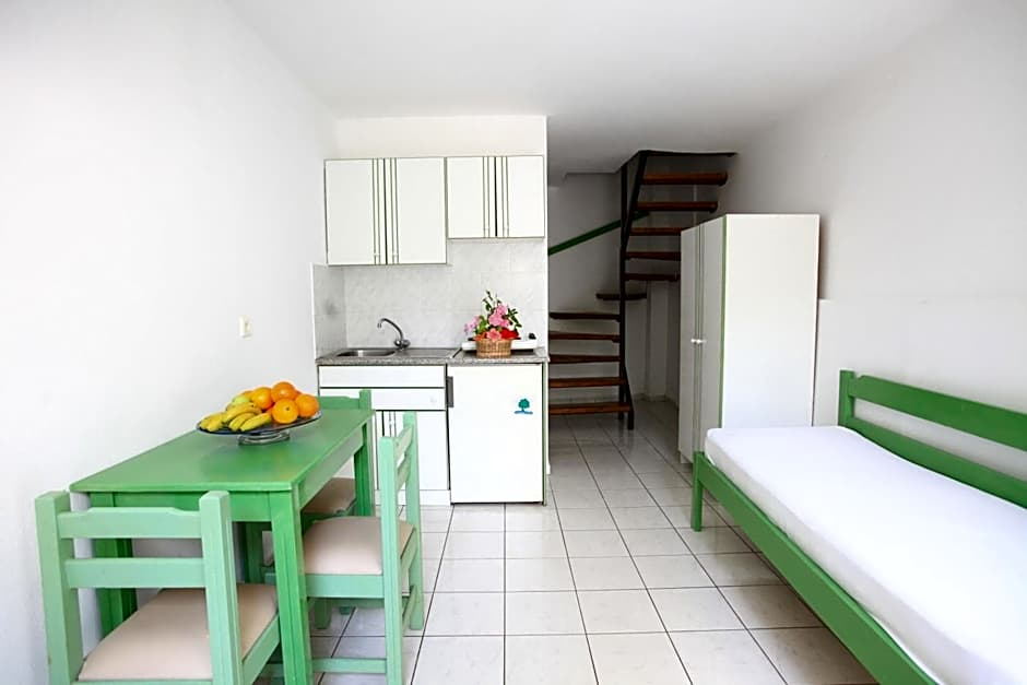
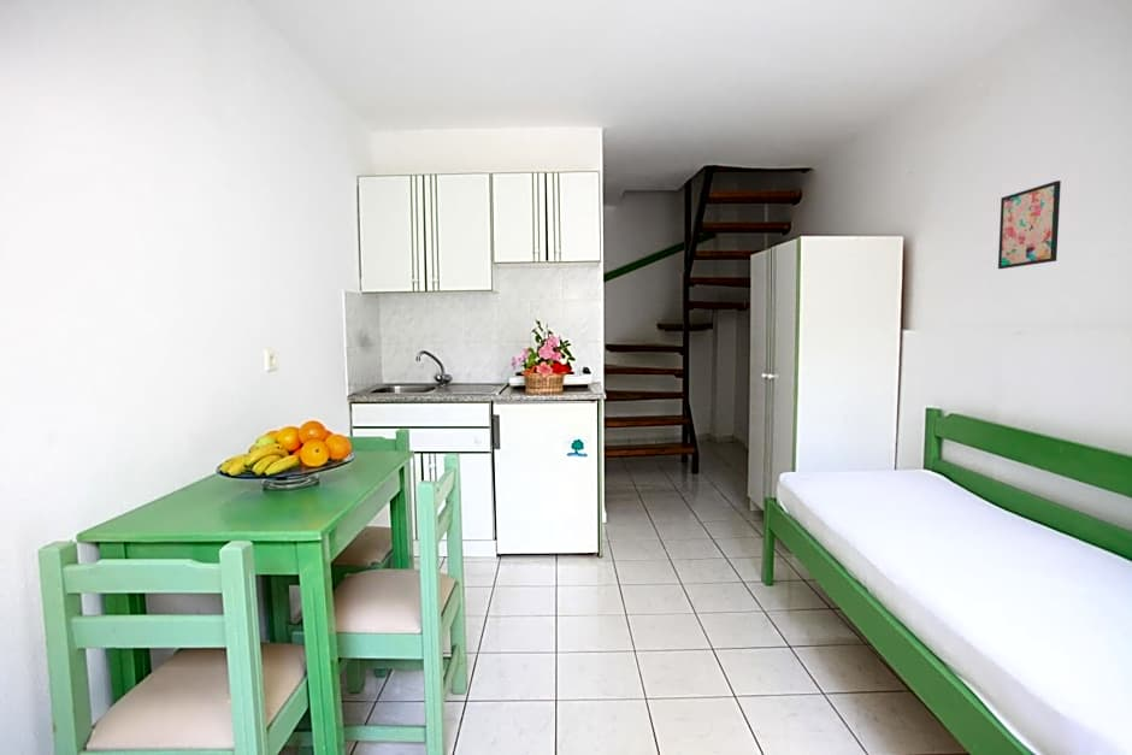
+ wall art [997,179,1062,270]
